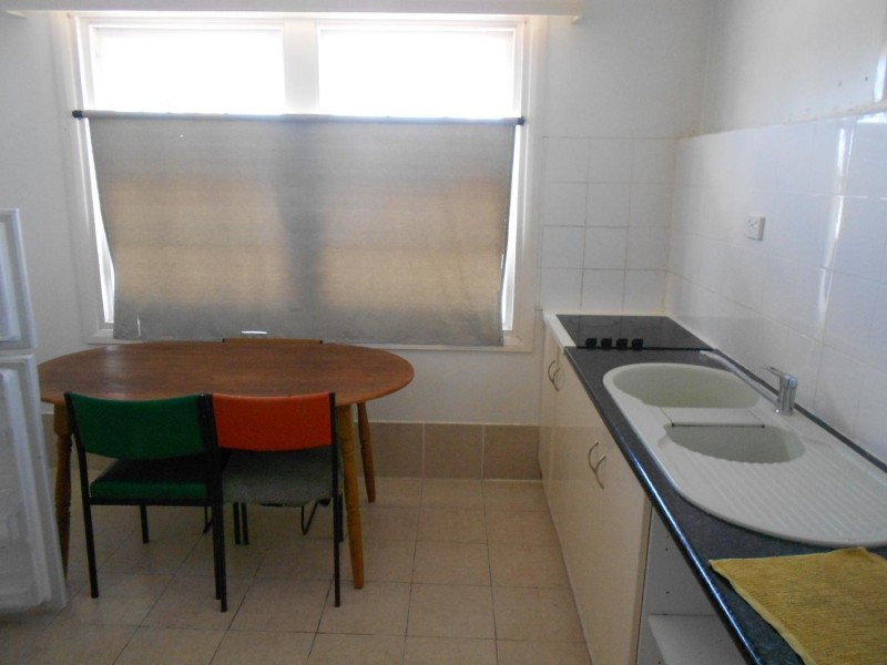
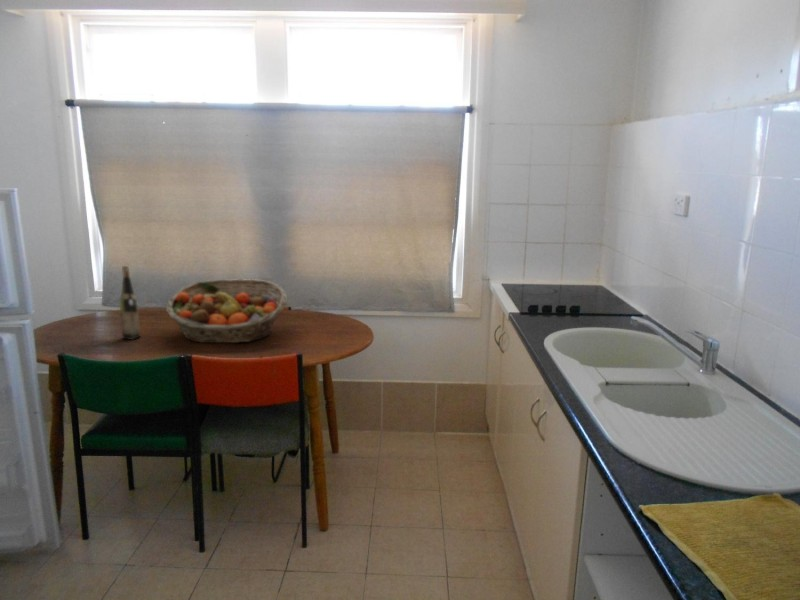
+ fruit basket [165,278,288,344]
+ wine bottle [119,265,141,340]
